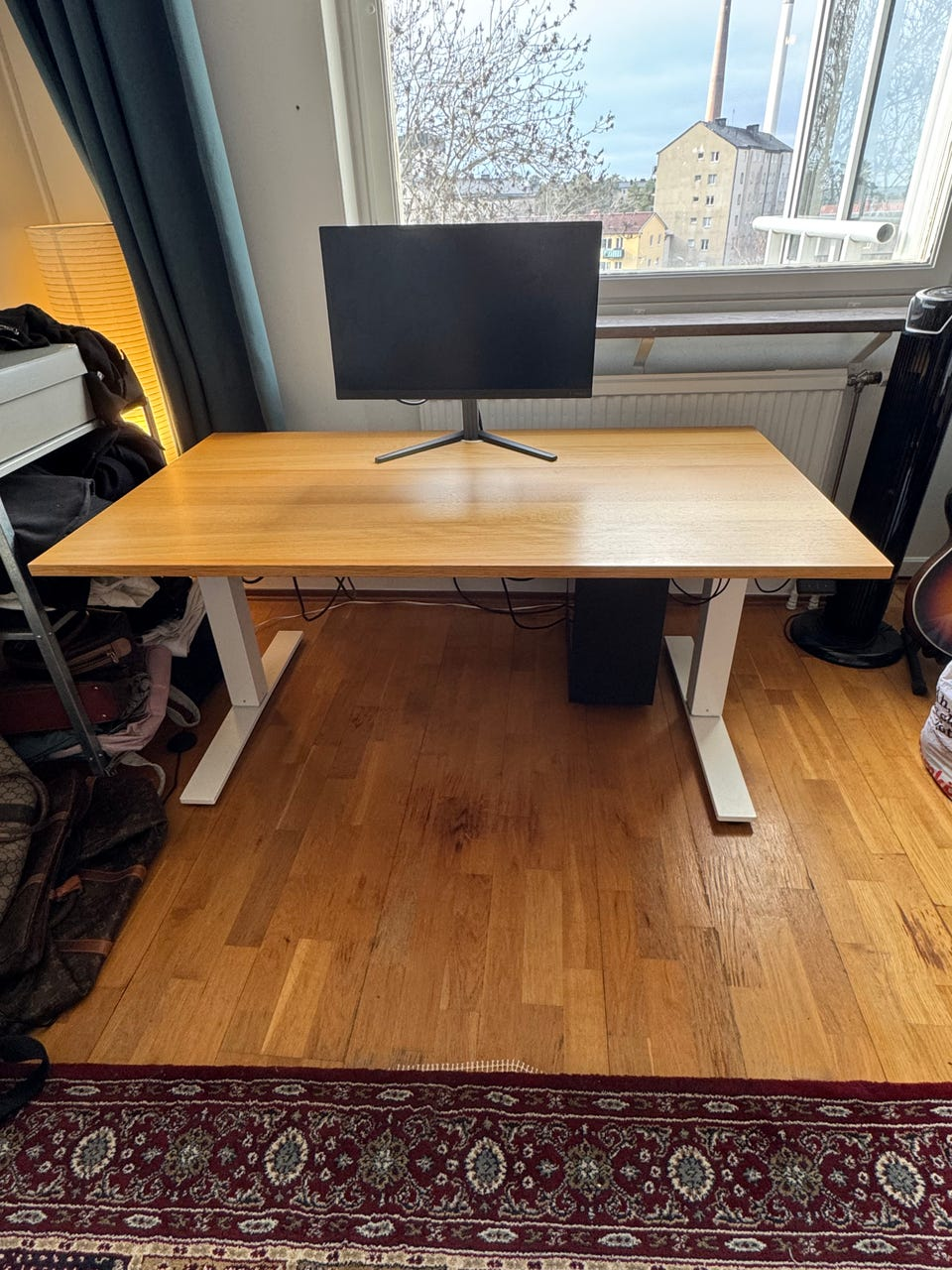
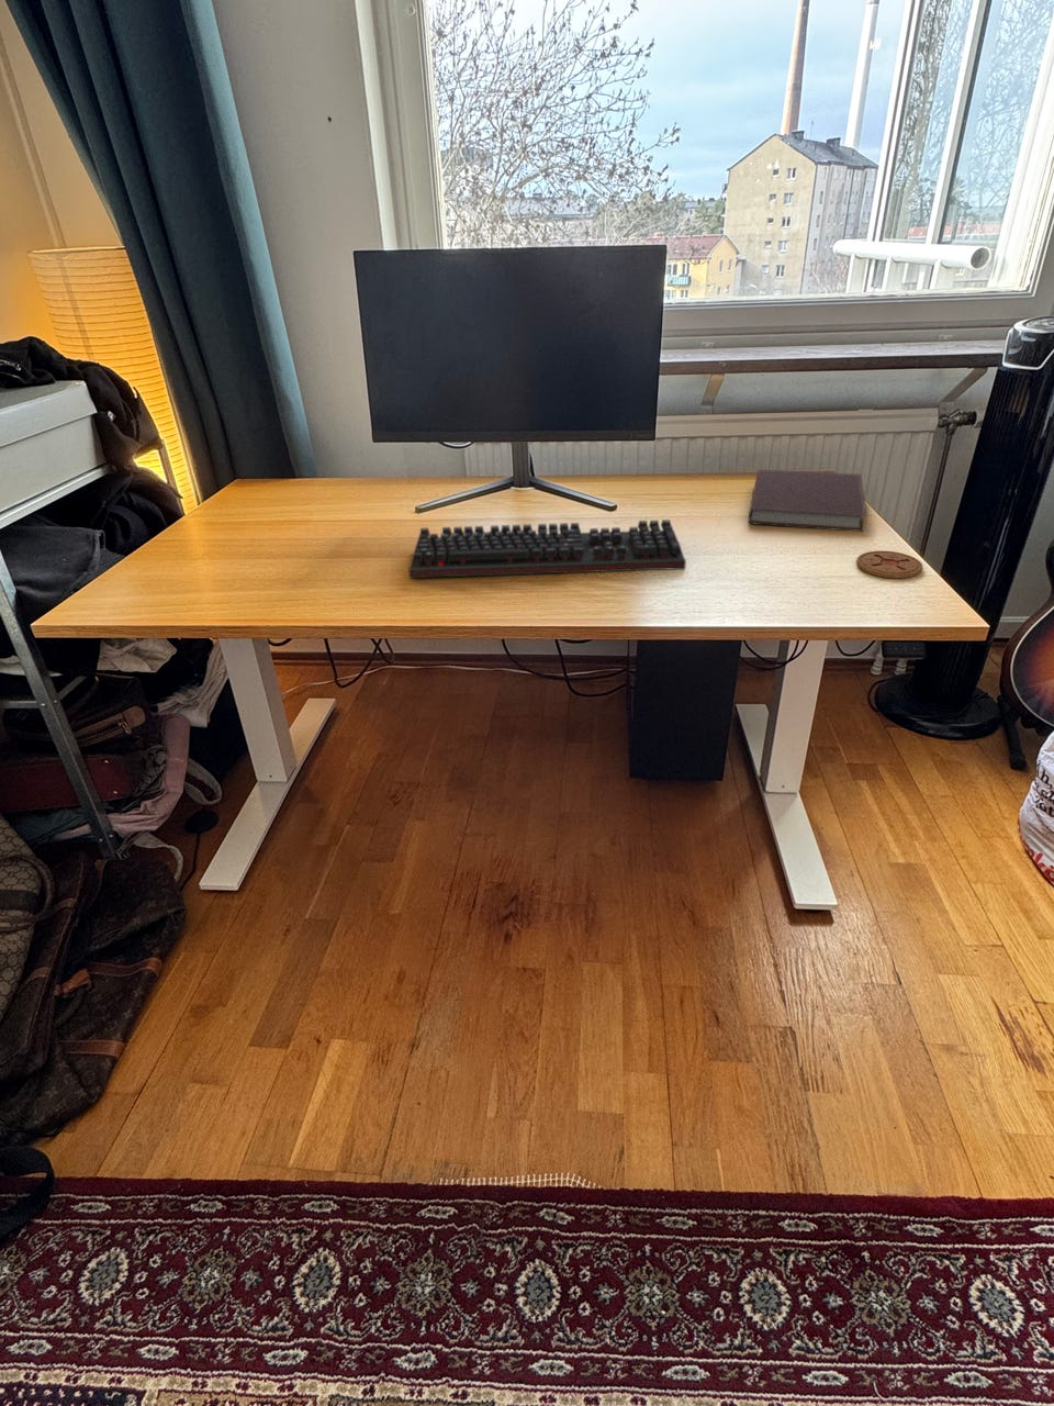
+ notebook [747,469,868,533]
+ coaster [856,550,923,579]
+ keyboard [407,518,688,579]
